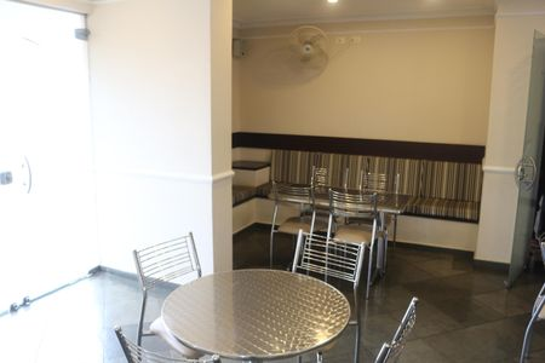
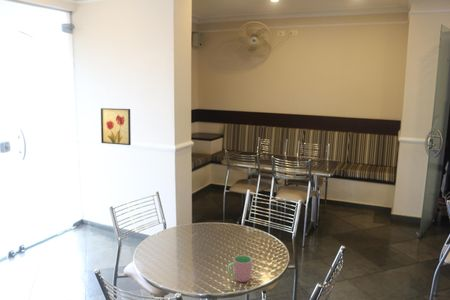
+ wall art [100,107,132,146]
+ cup [227,255,253,283]
